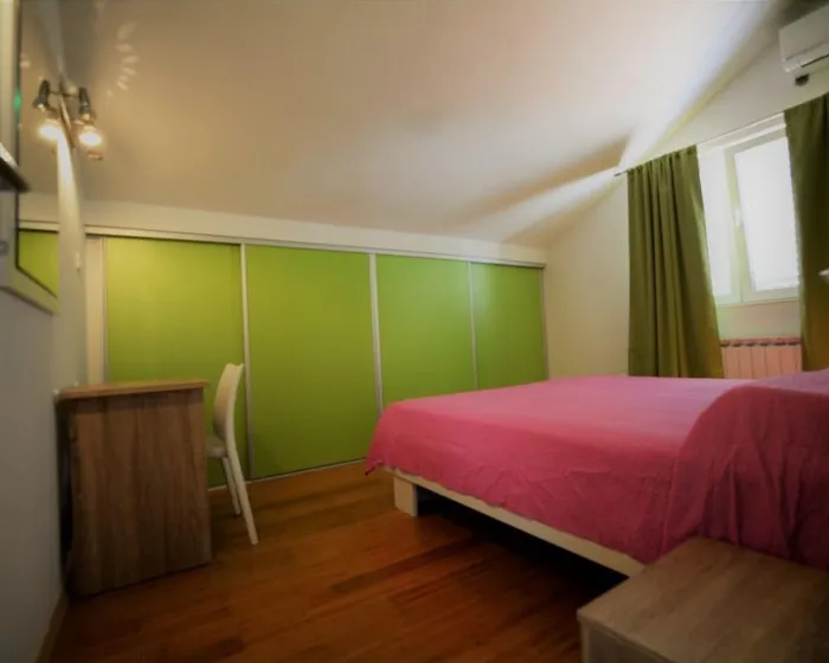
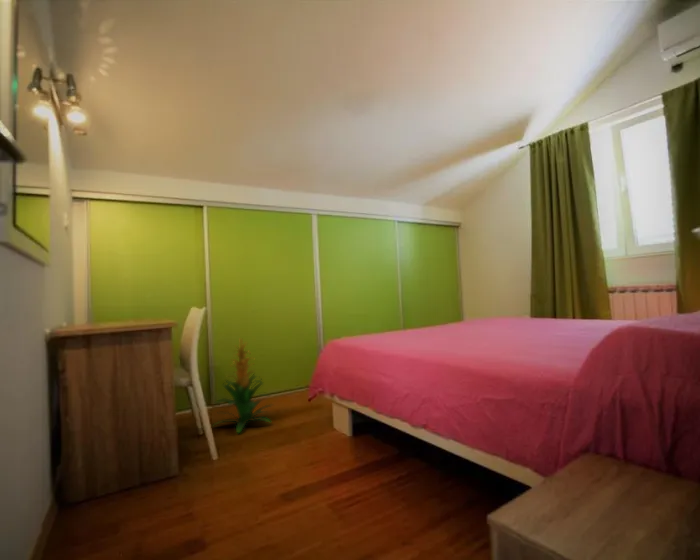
+ indoor plant [211,337,275,434]
